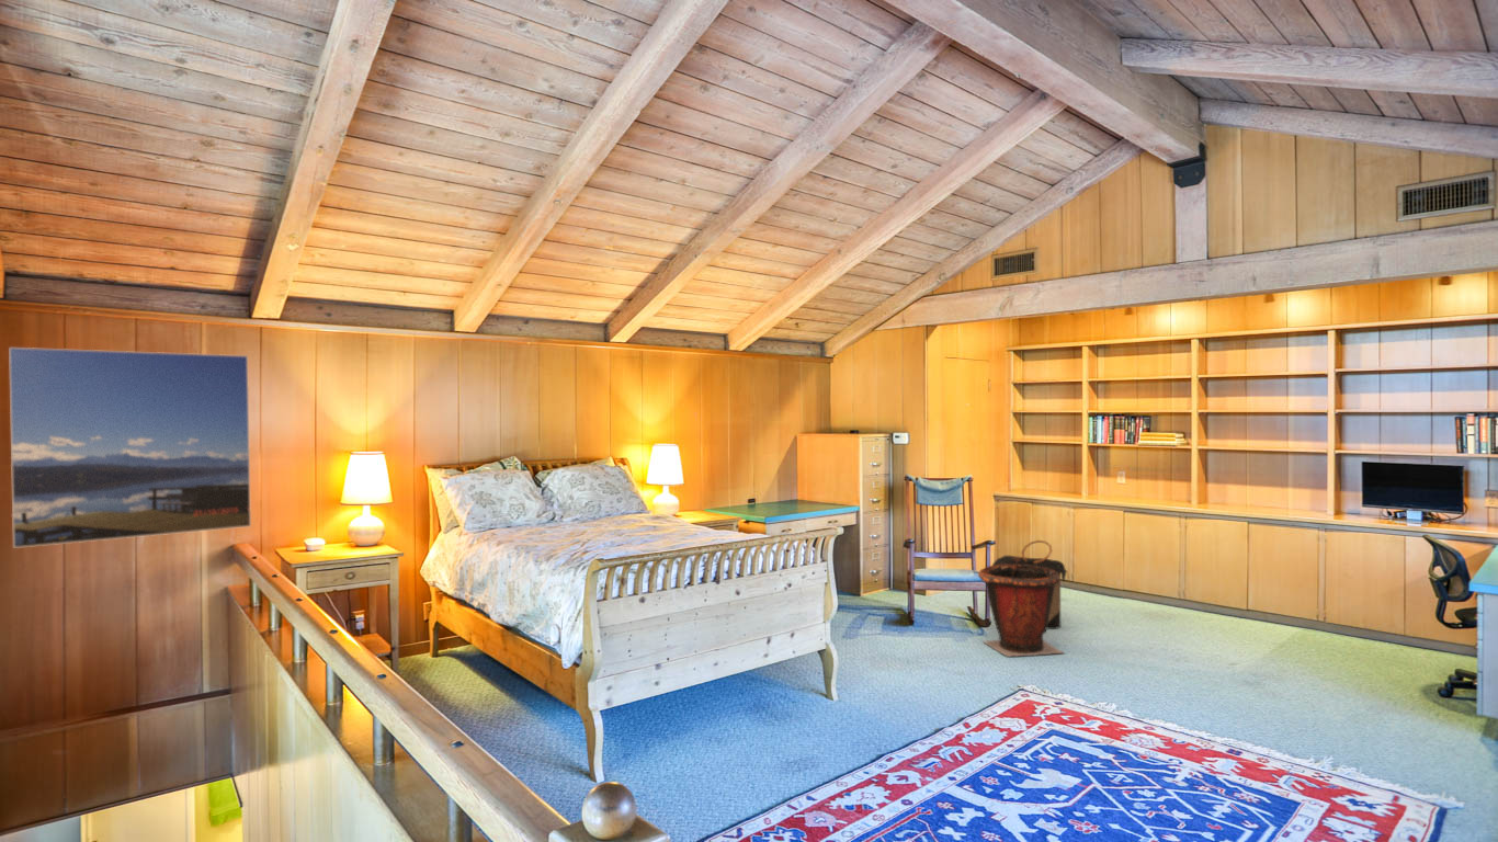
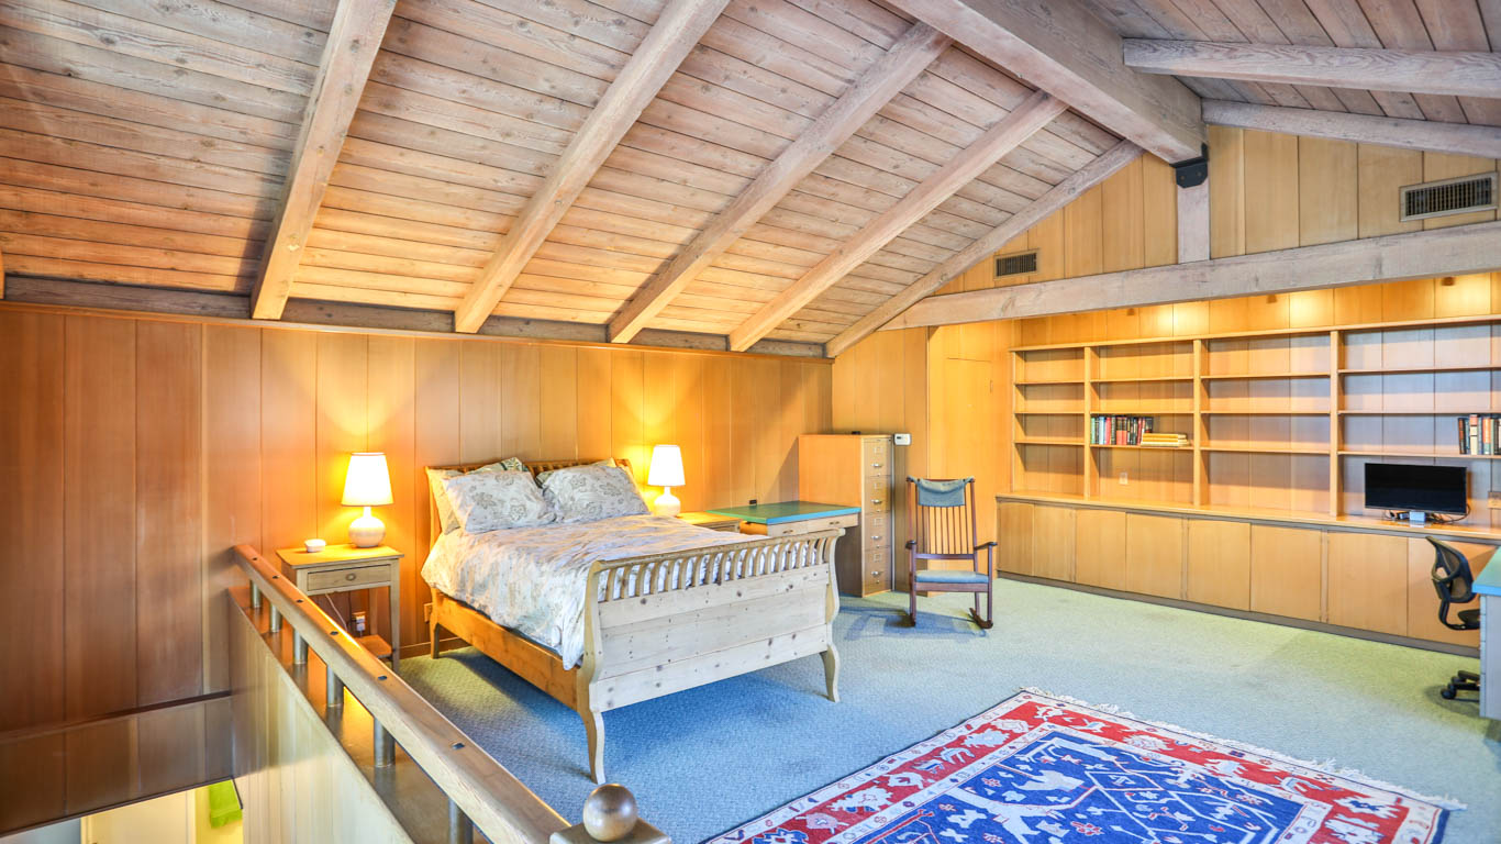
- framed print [8,346,252,549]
- trash can [977,565,1066,657]
- laundry hamper [991,539,1068,630]
